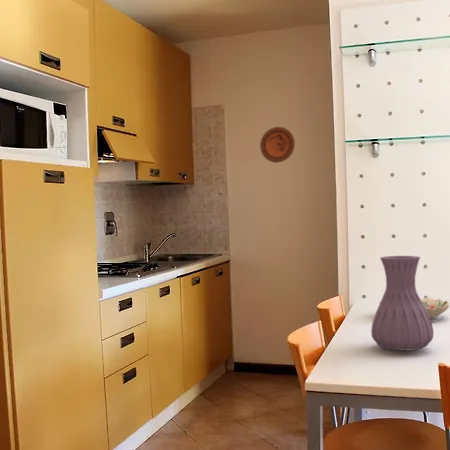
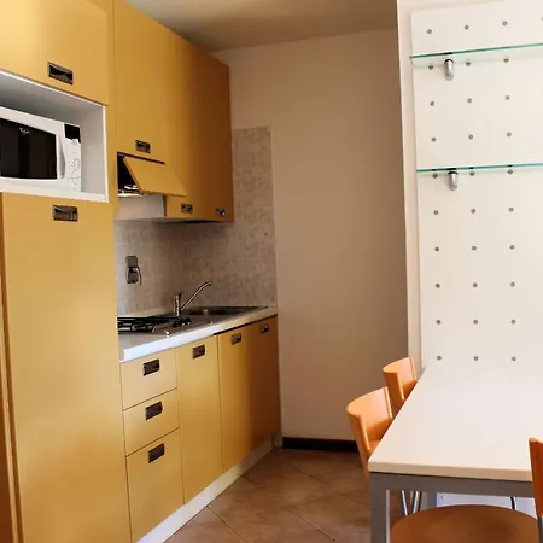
- decorative plate [259,126,296,164]
- decorative bowl [378,296,450,319]
- vase [370,255,435,352]
